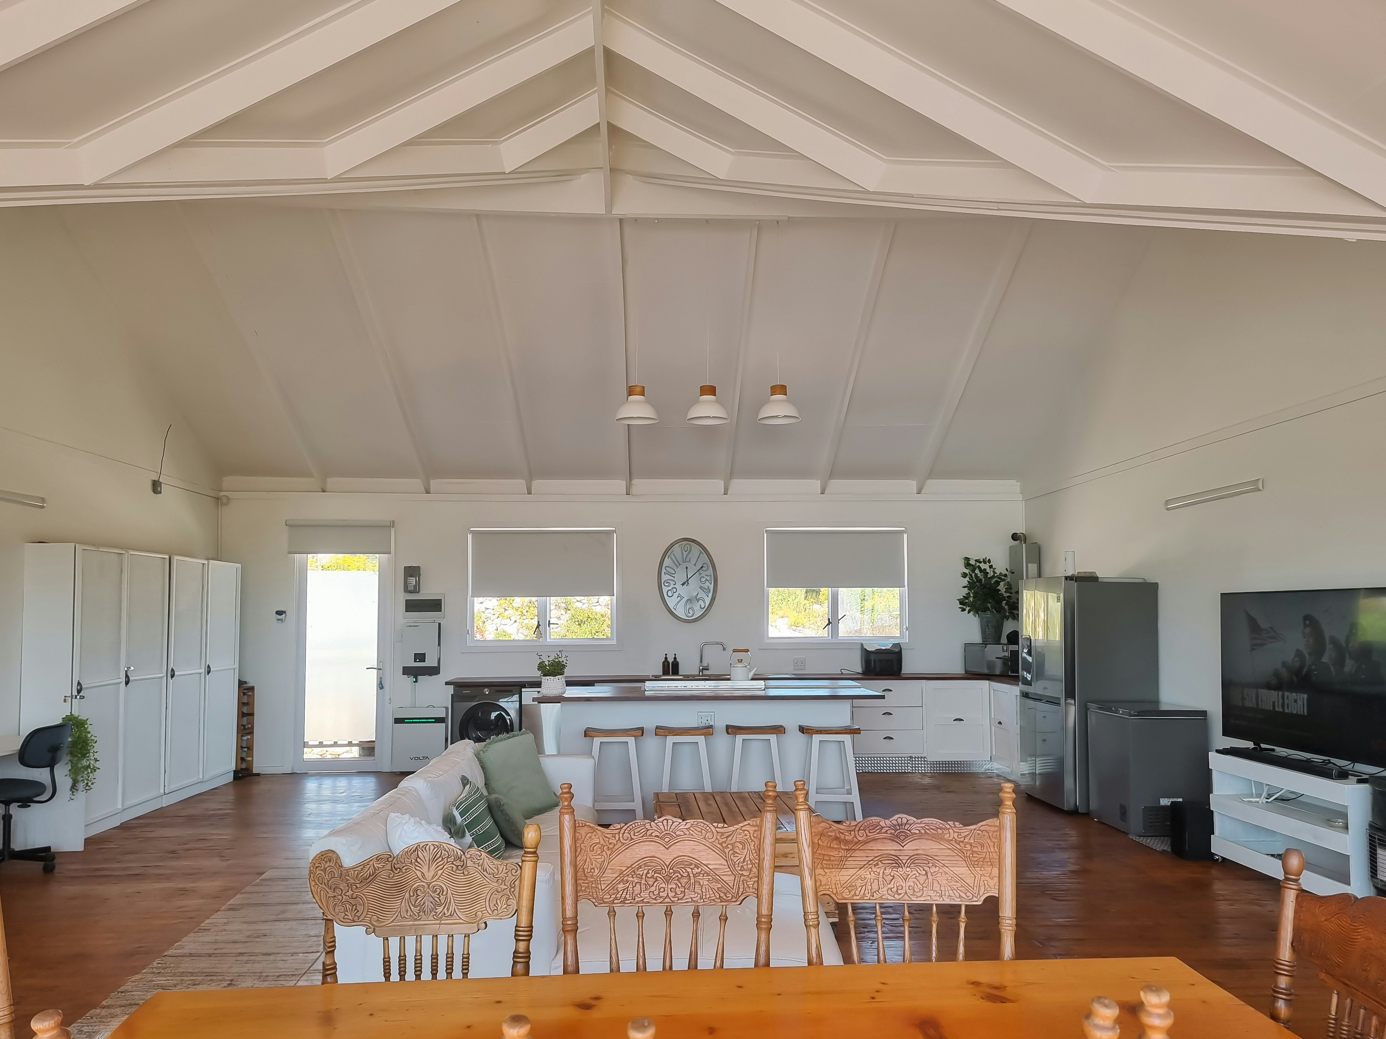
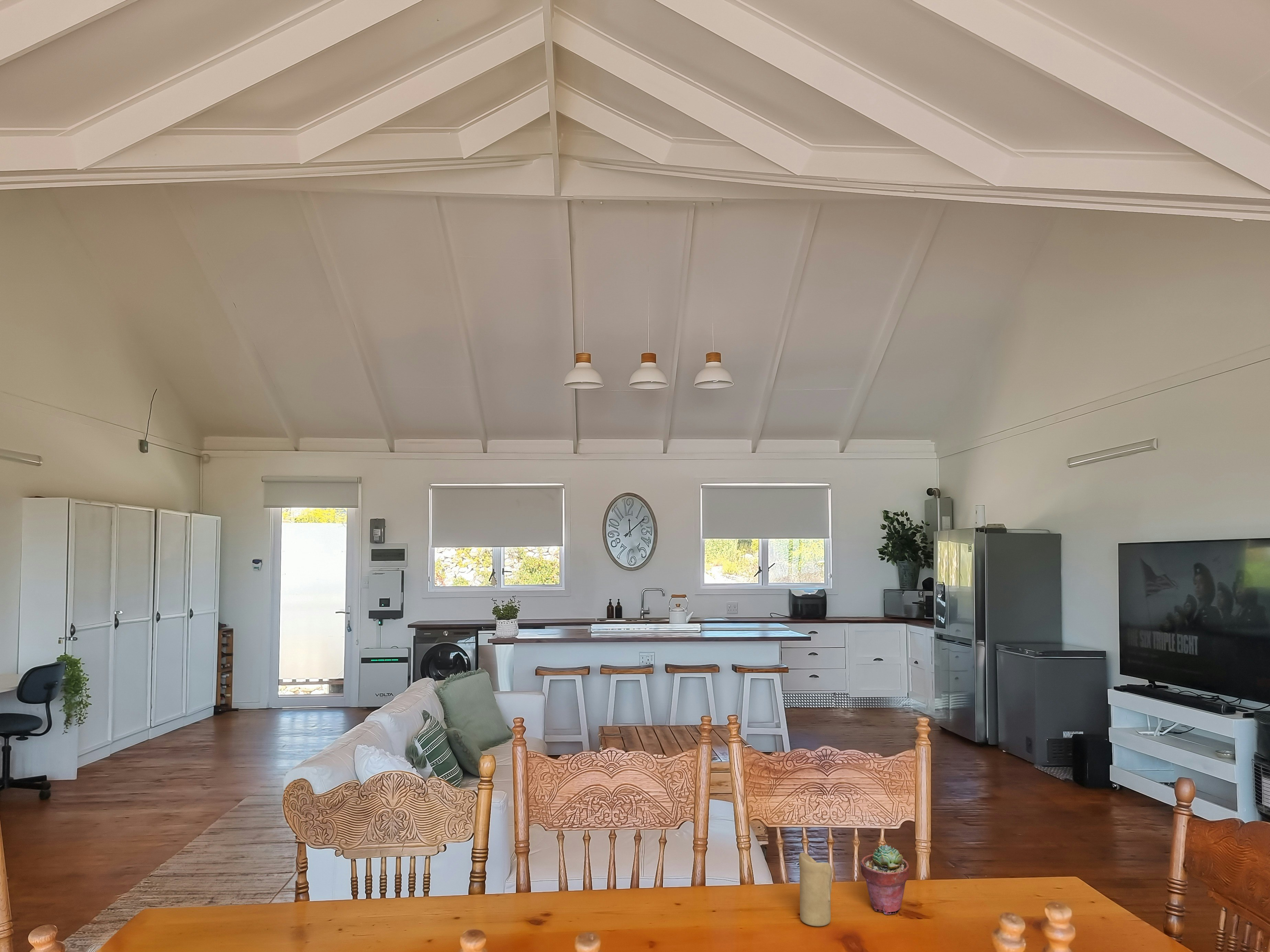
+ potted succulent [860,844,910,915]
+ candle [799,852,833,927]
